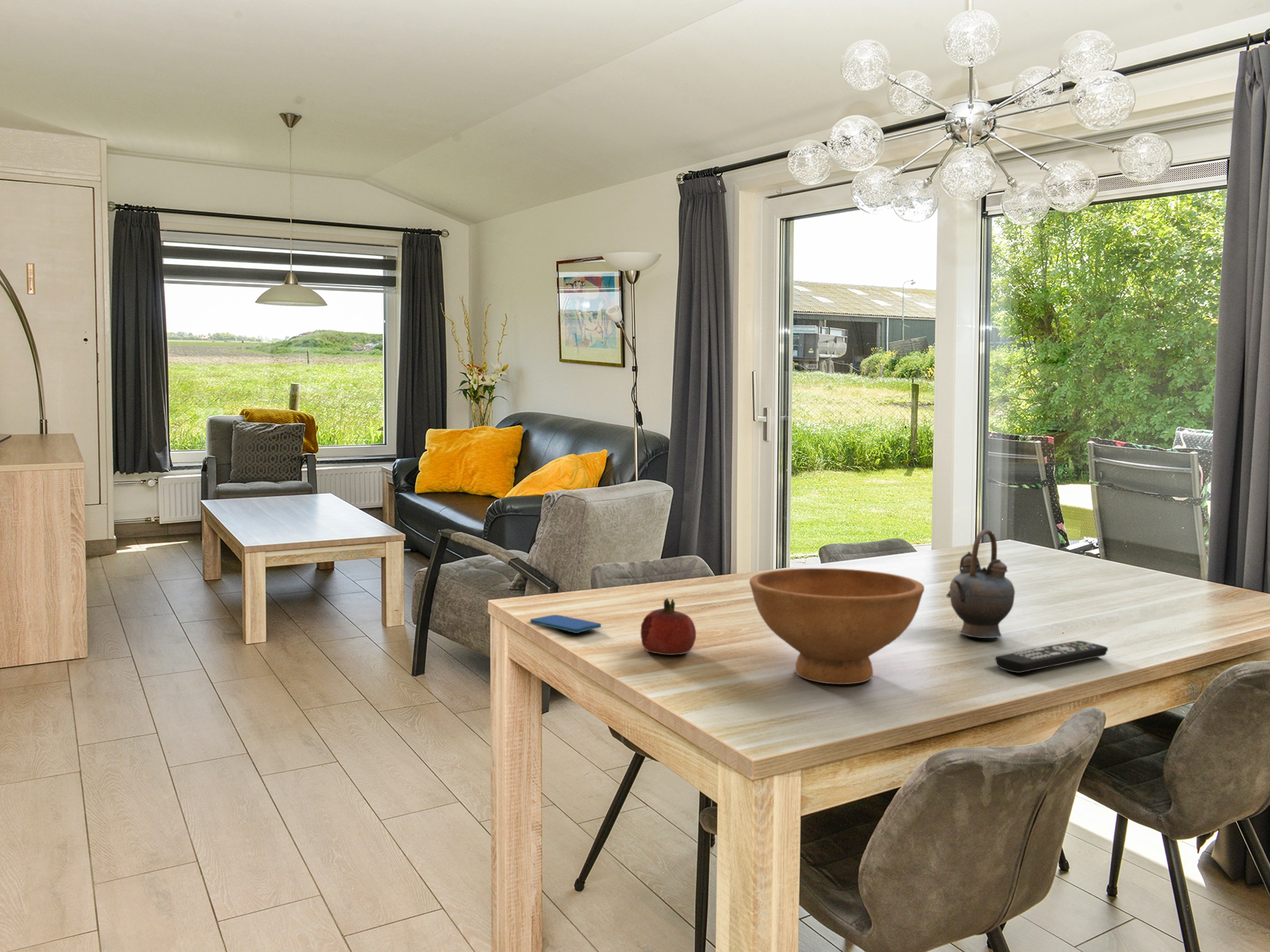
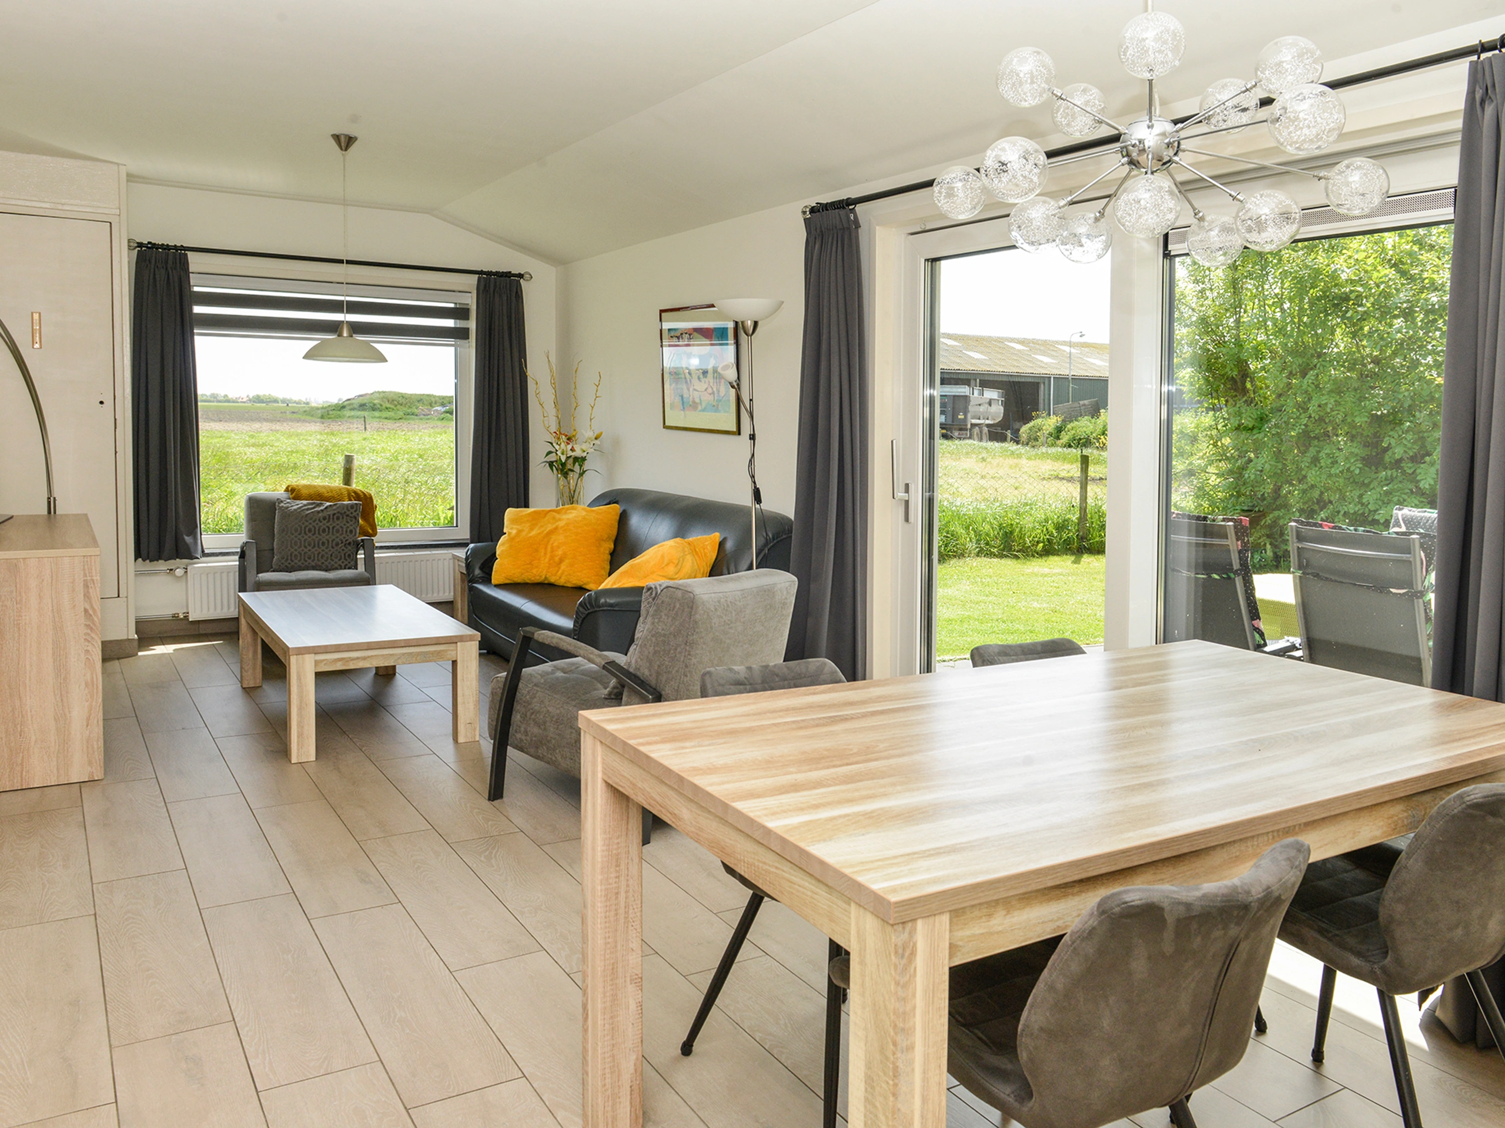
- smartphone [530,614,602,634]
- fruit [640,597,697,655]
- teapot [946,529,1016,639]
- remote control [994,640,1108,673]
- bowl [749,568,925,685]
